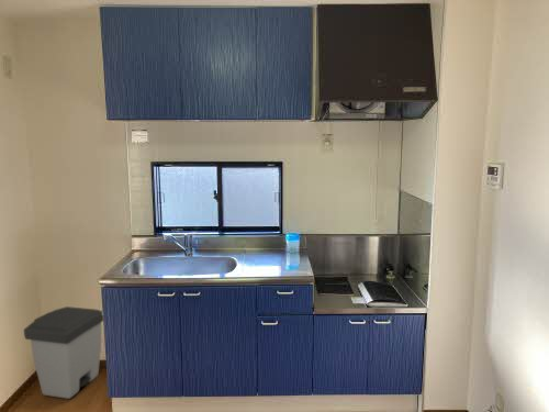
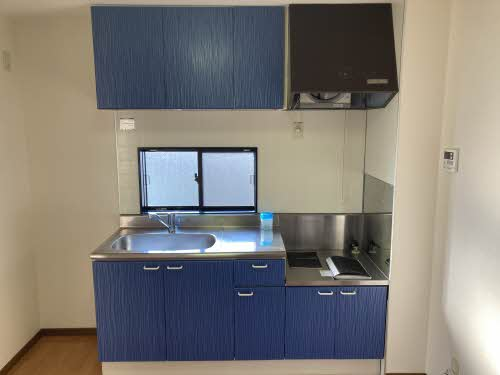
- trash can [23,305,104,400]
